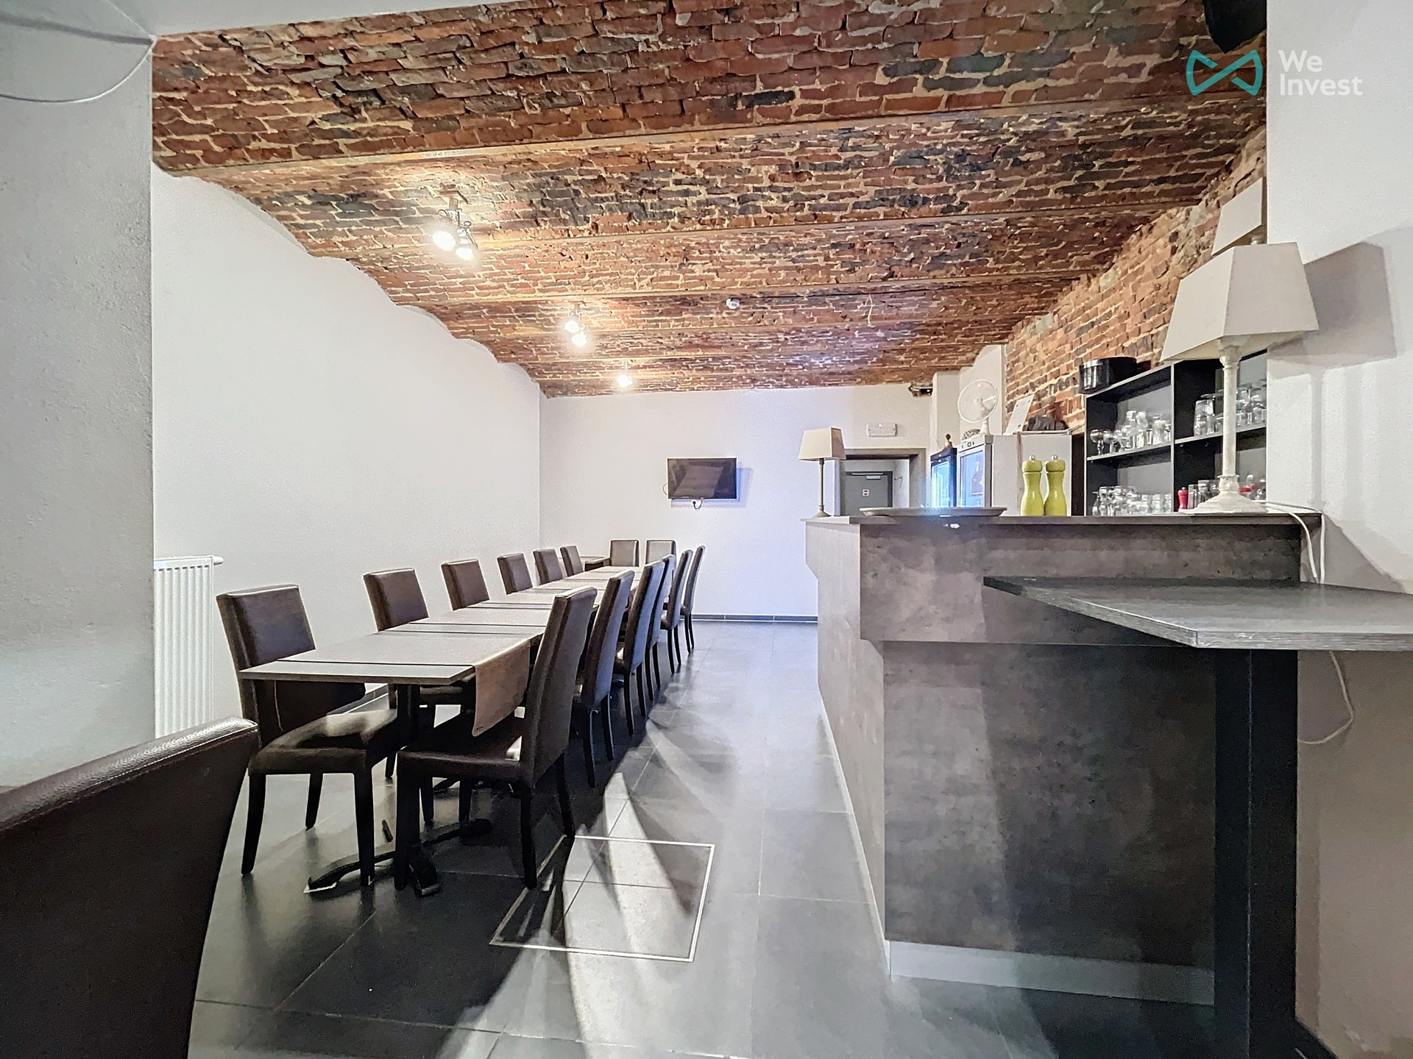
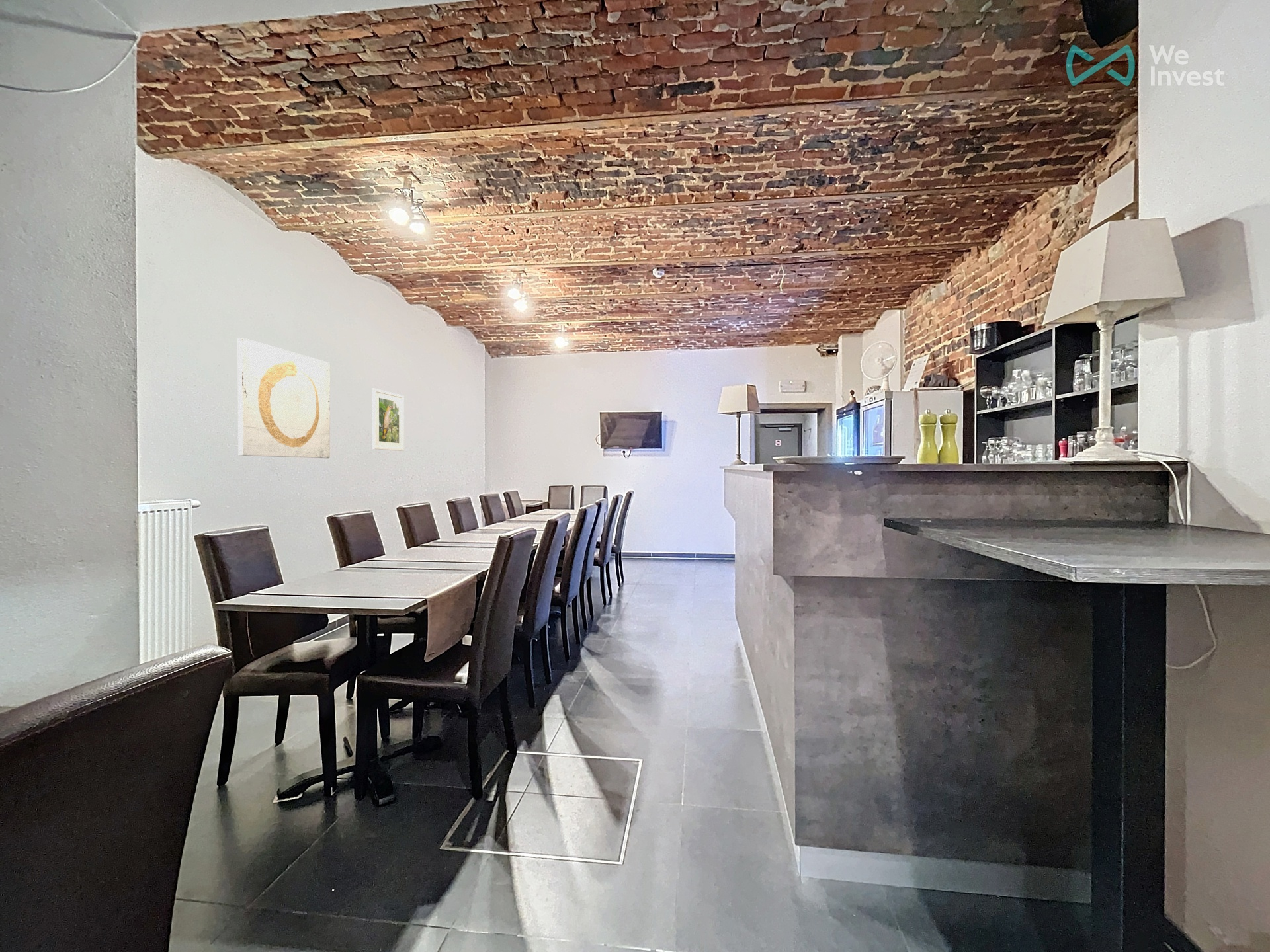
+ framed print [371,388,405,452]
+ wall art [237,337,331,459]
